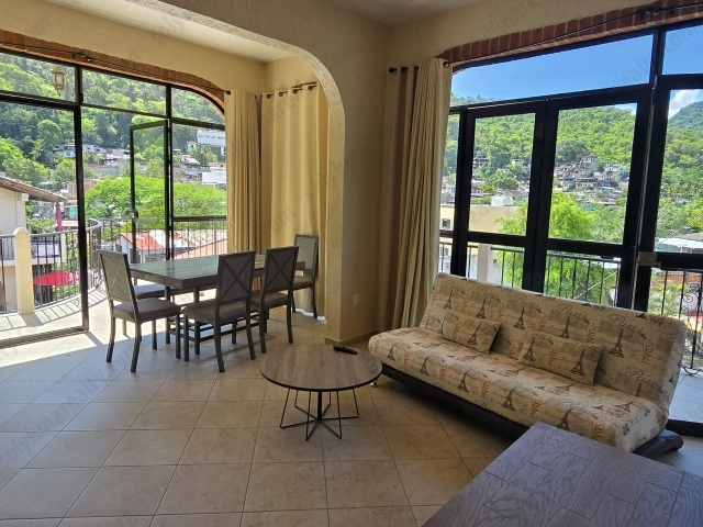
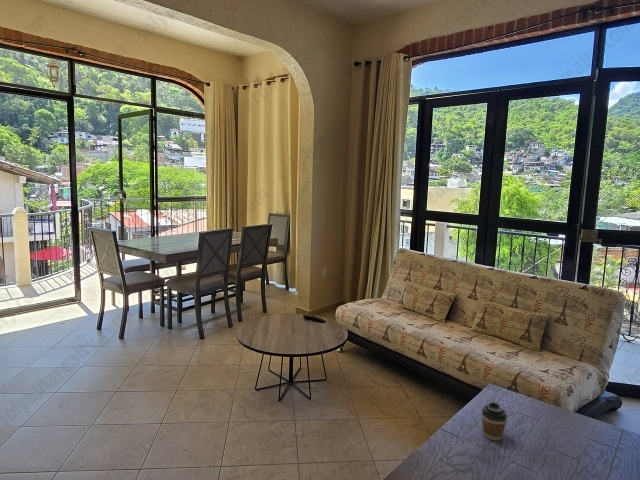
+ coffee cup [481,401,508,442]
